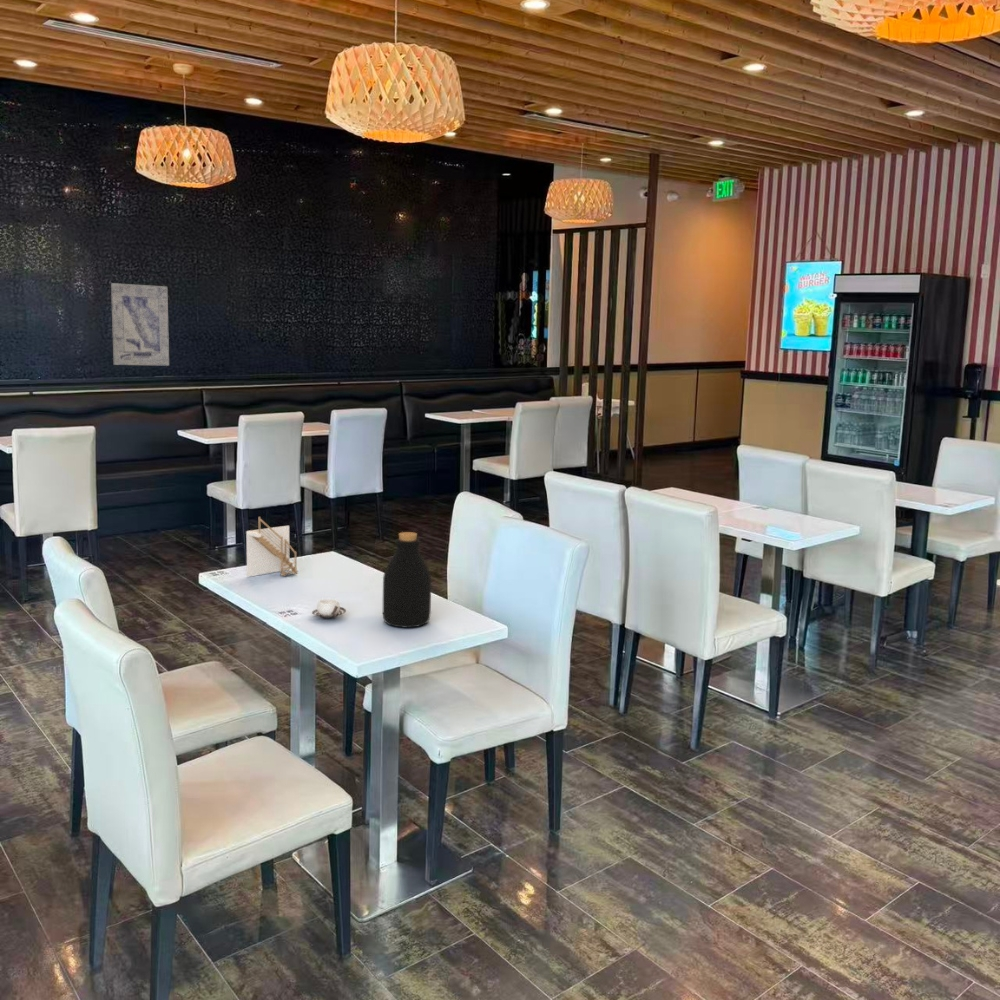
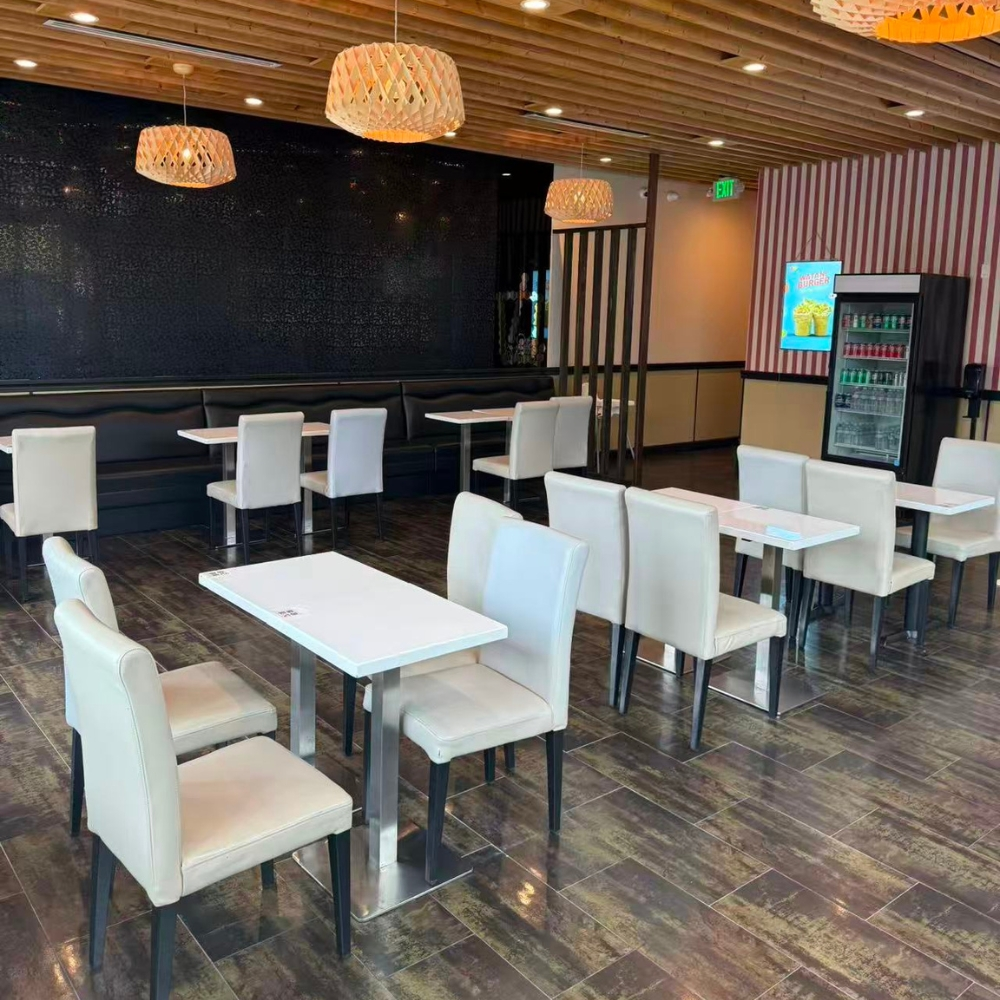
- bottle [382,531,432,629]
- napkin holder [245,516,299,578]
- wall art [110,282,170,367]
- cup [311,598,347,619]
